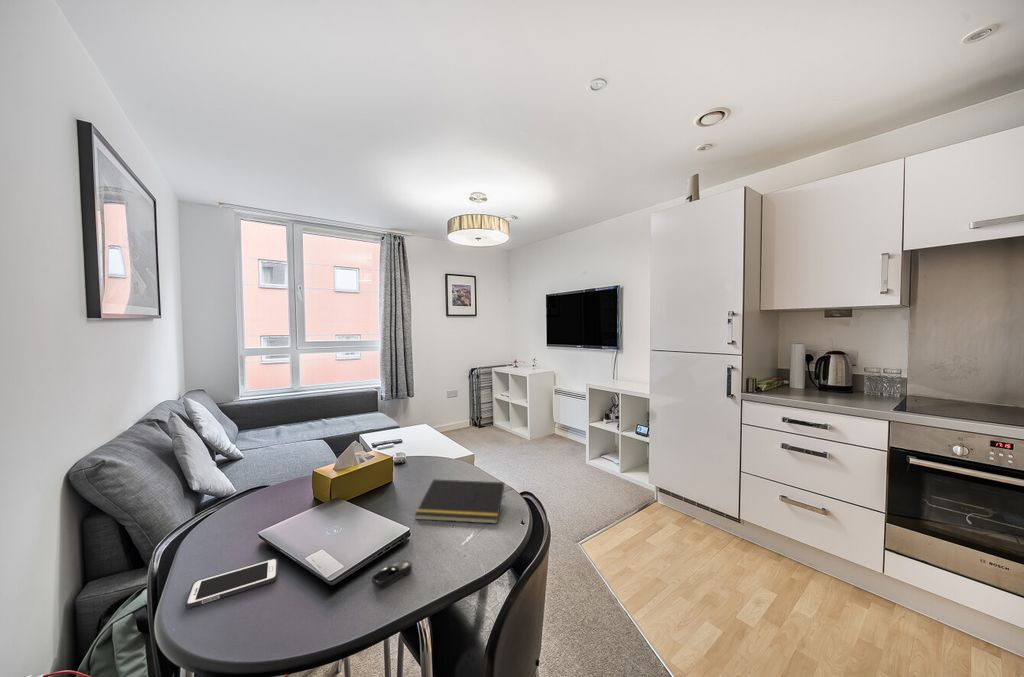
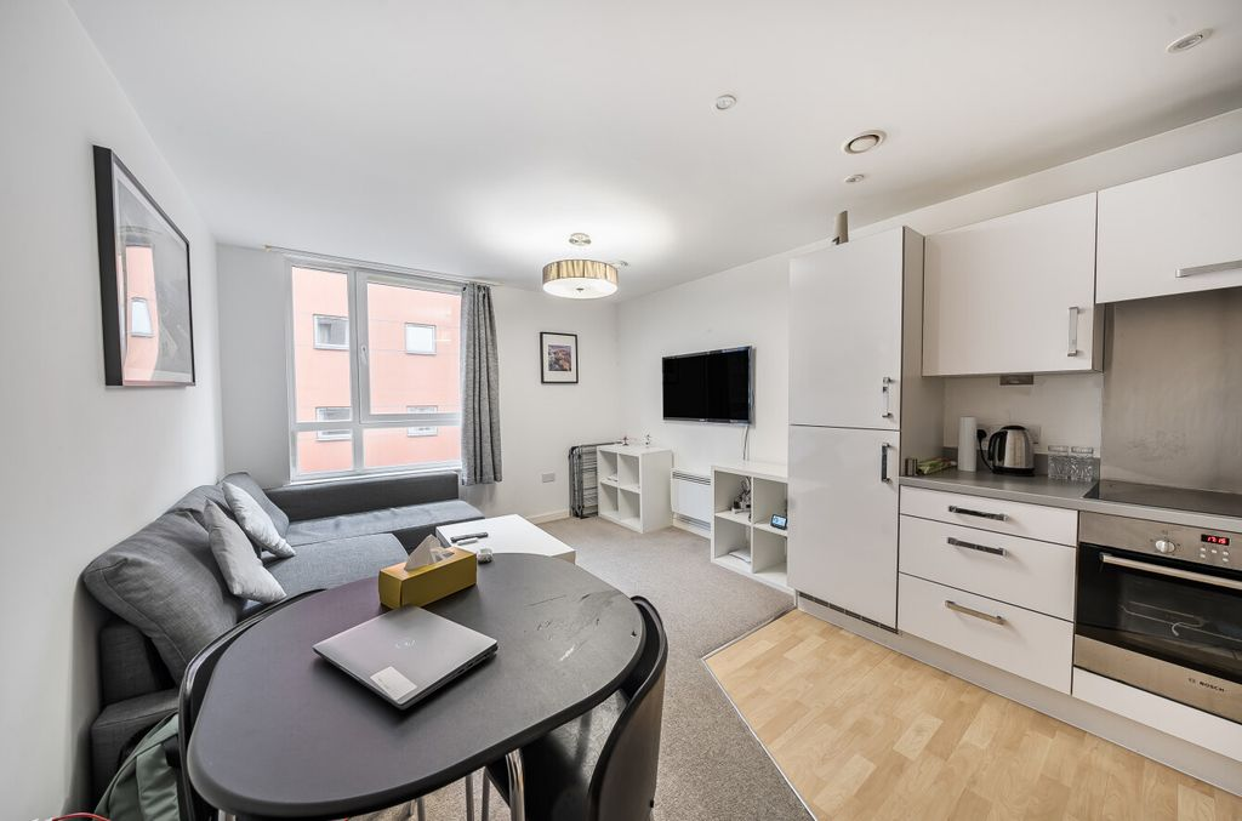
- cell phone [184,557,279,609]
- notepad [414,478,505,525]
- computer mouse [371,559,413,589]
